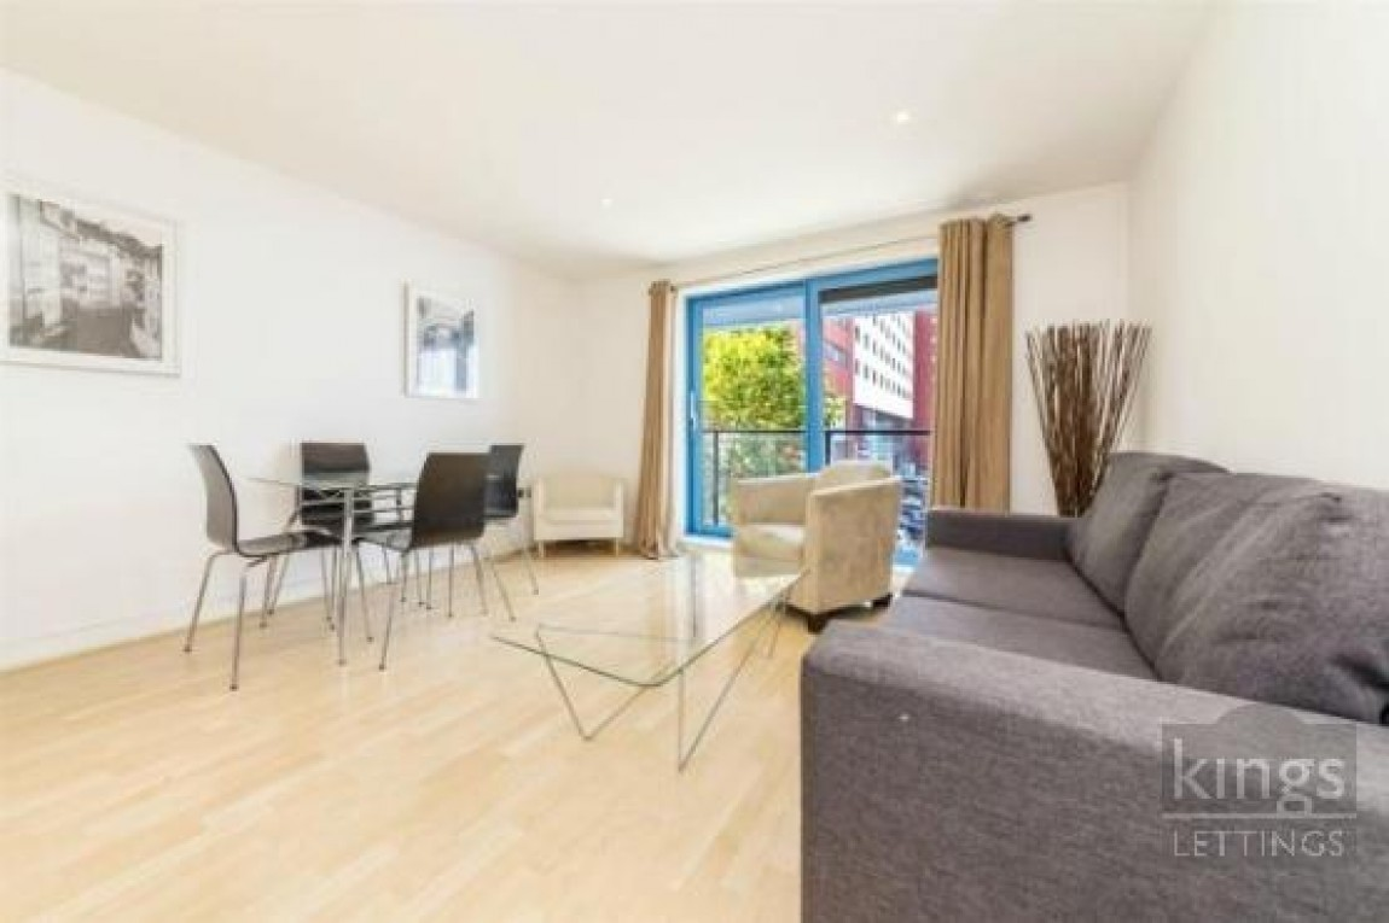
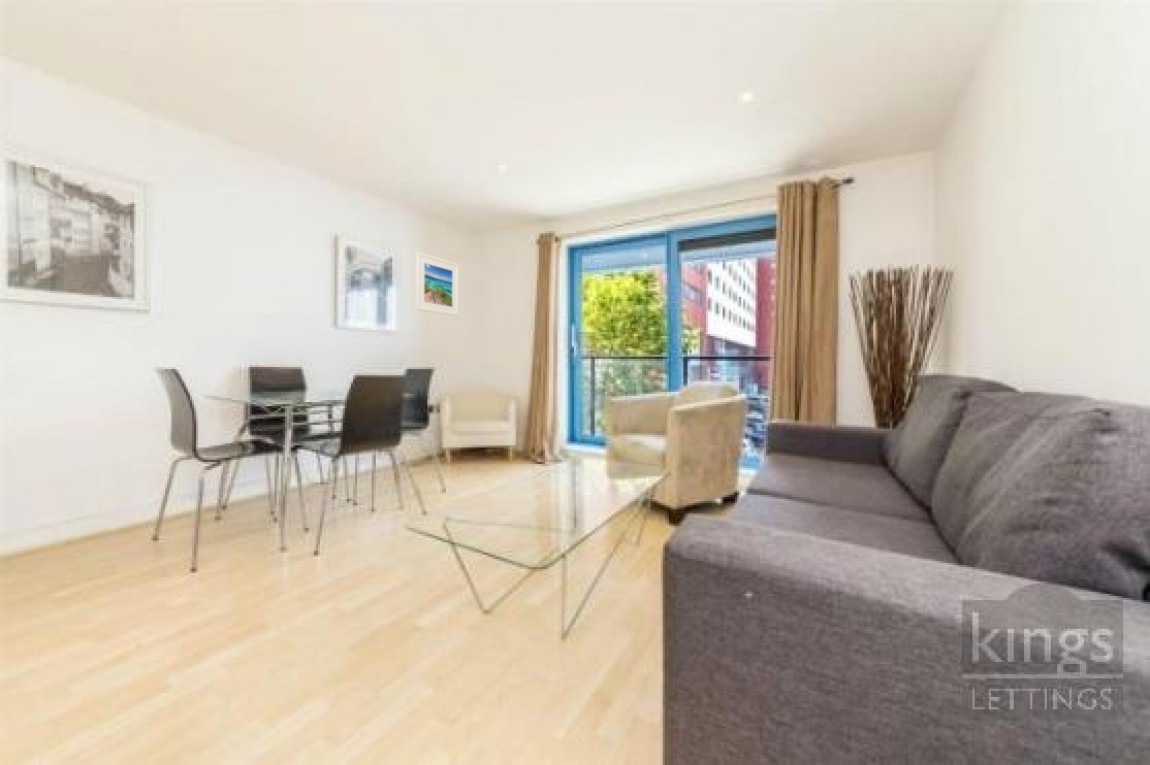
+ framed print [415,251,460,317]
